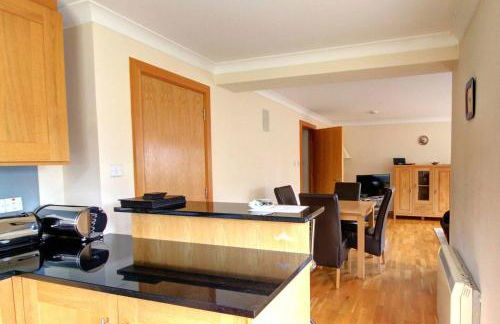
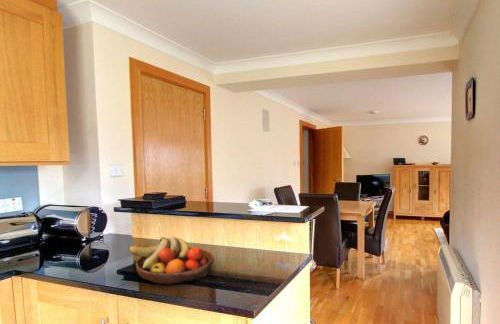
+ fruit bowl [127,236,215,286]
